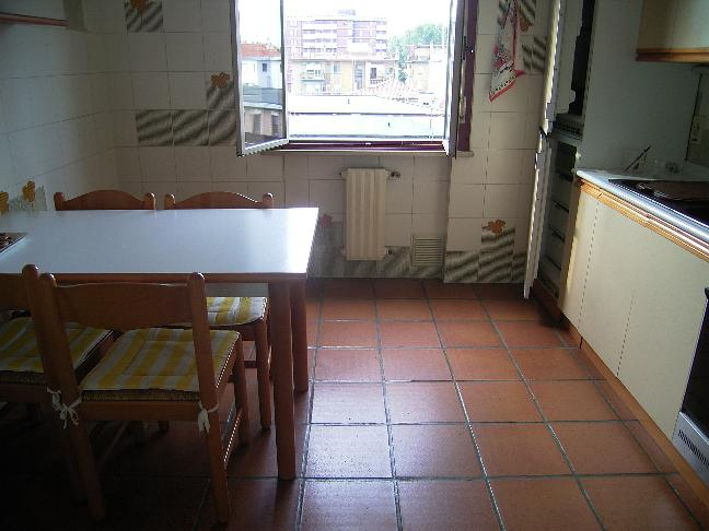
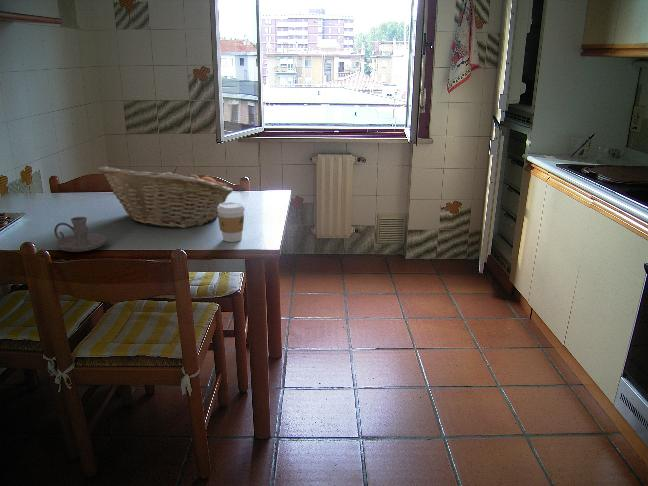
+ coffee cup [217,201,246,243]
+ fruit basket [97,165,234,229]
+ candle holder [53,216,108,253]
